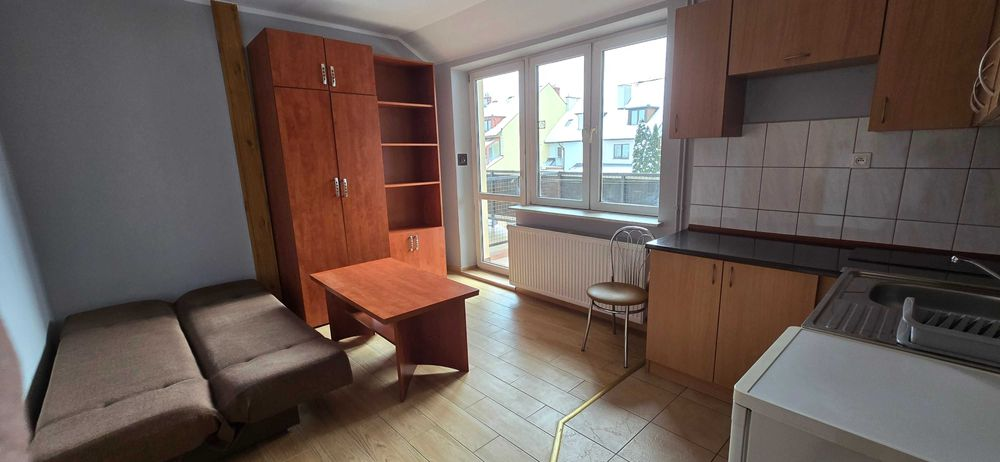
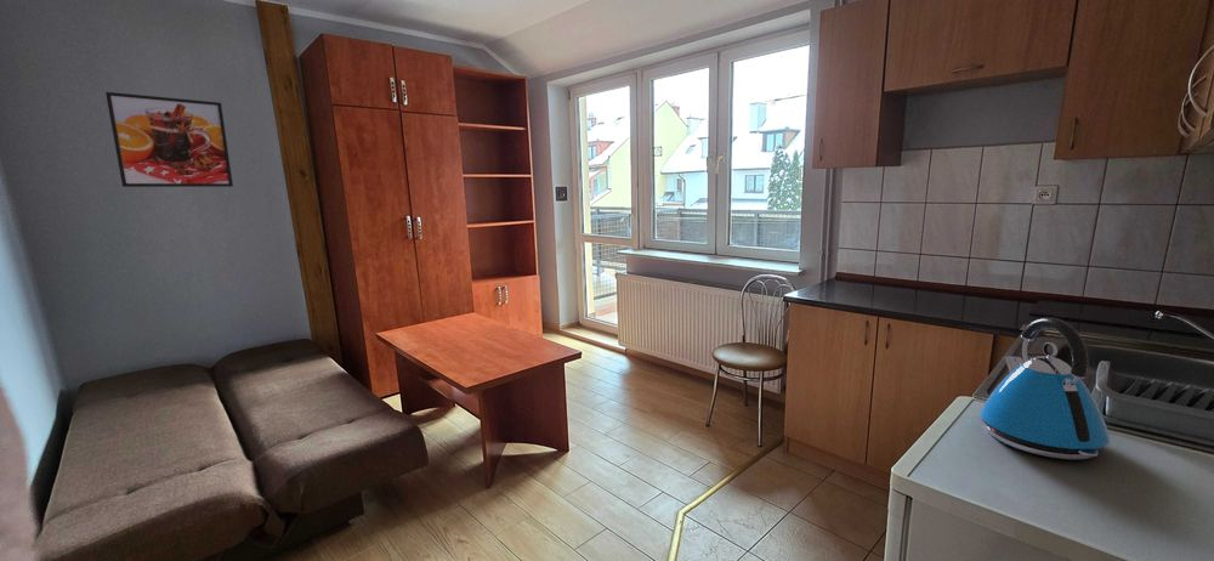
+ kettle [978,317,1111,460]
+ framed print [104,91,234,188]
